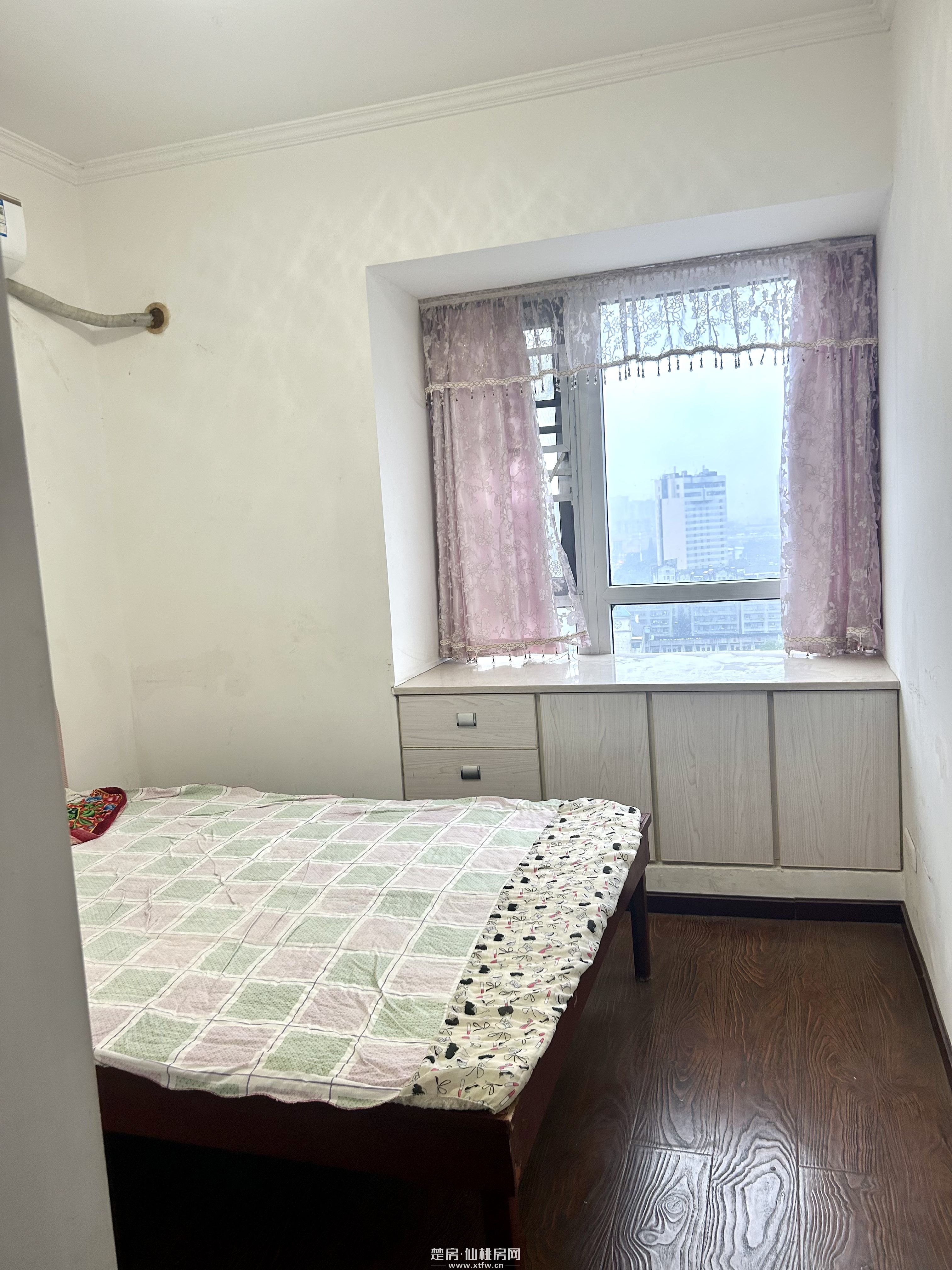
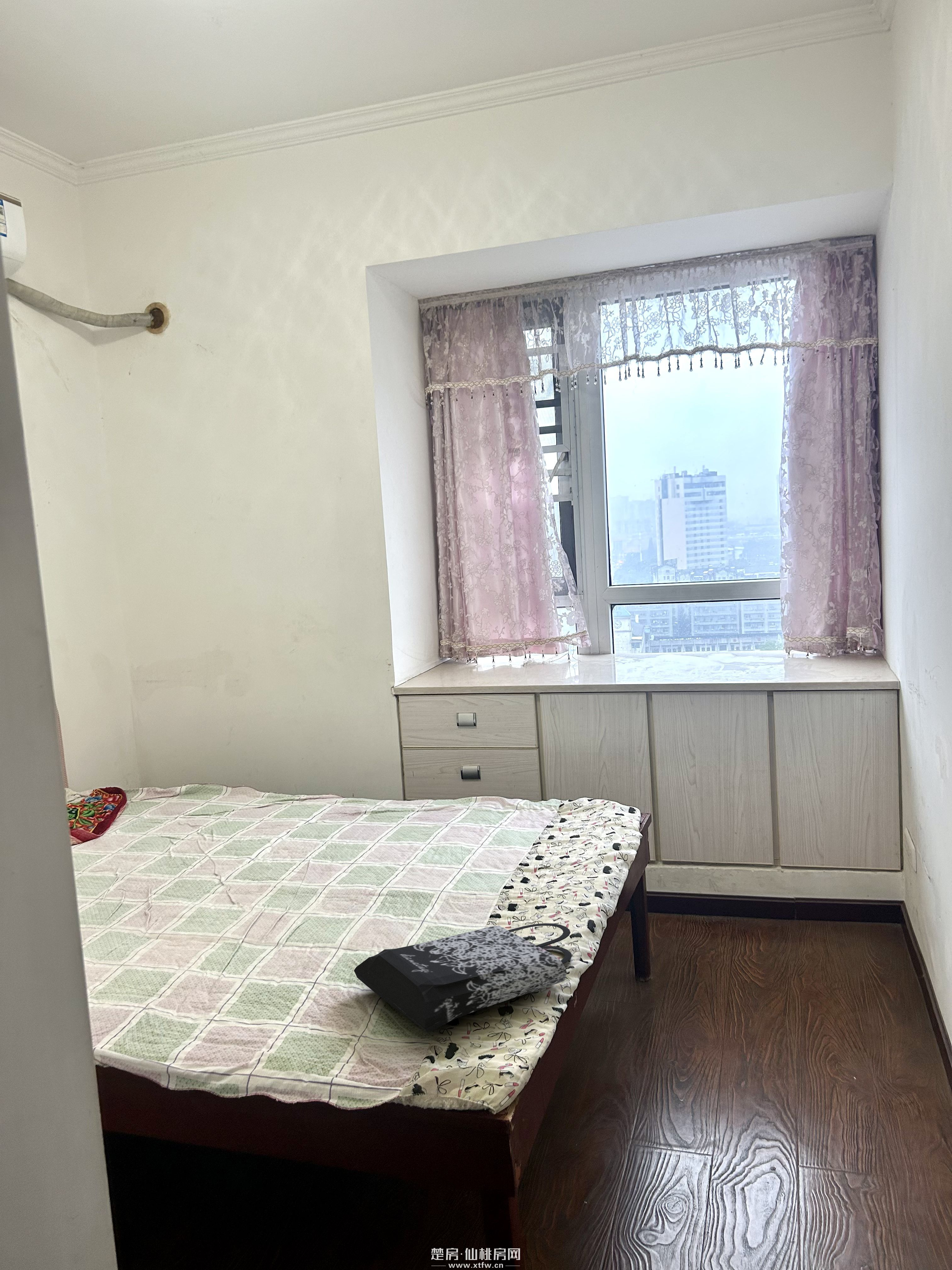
+ tote bag [354,923,572,1033]
